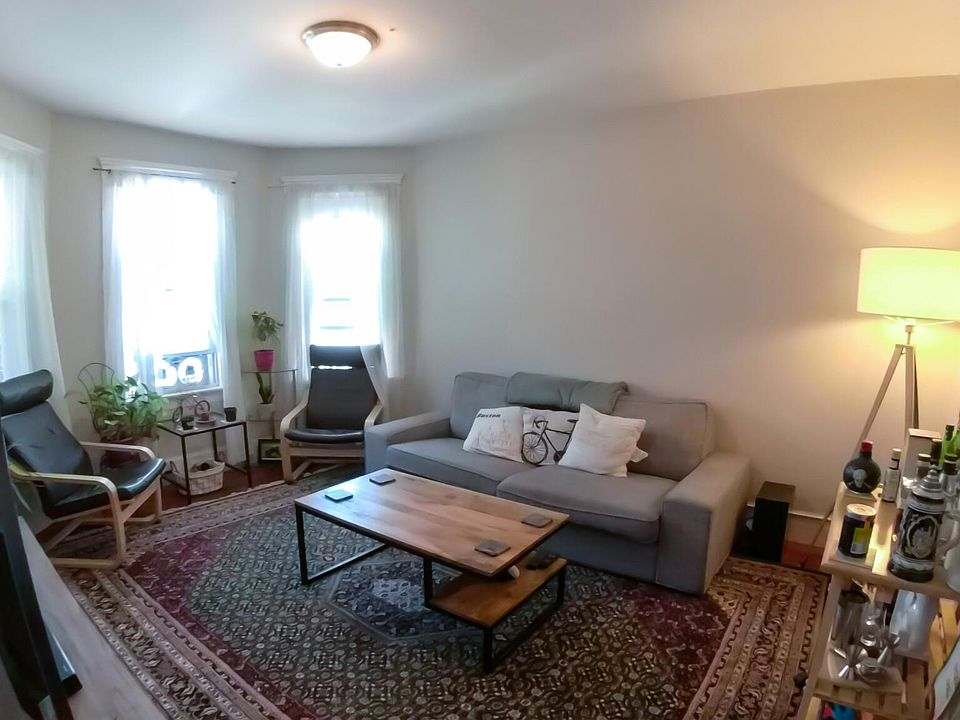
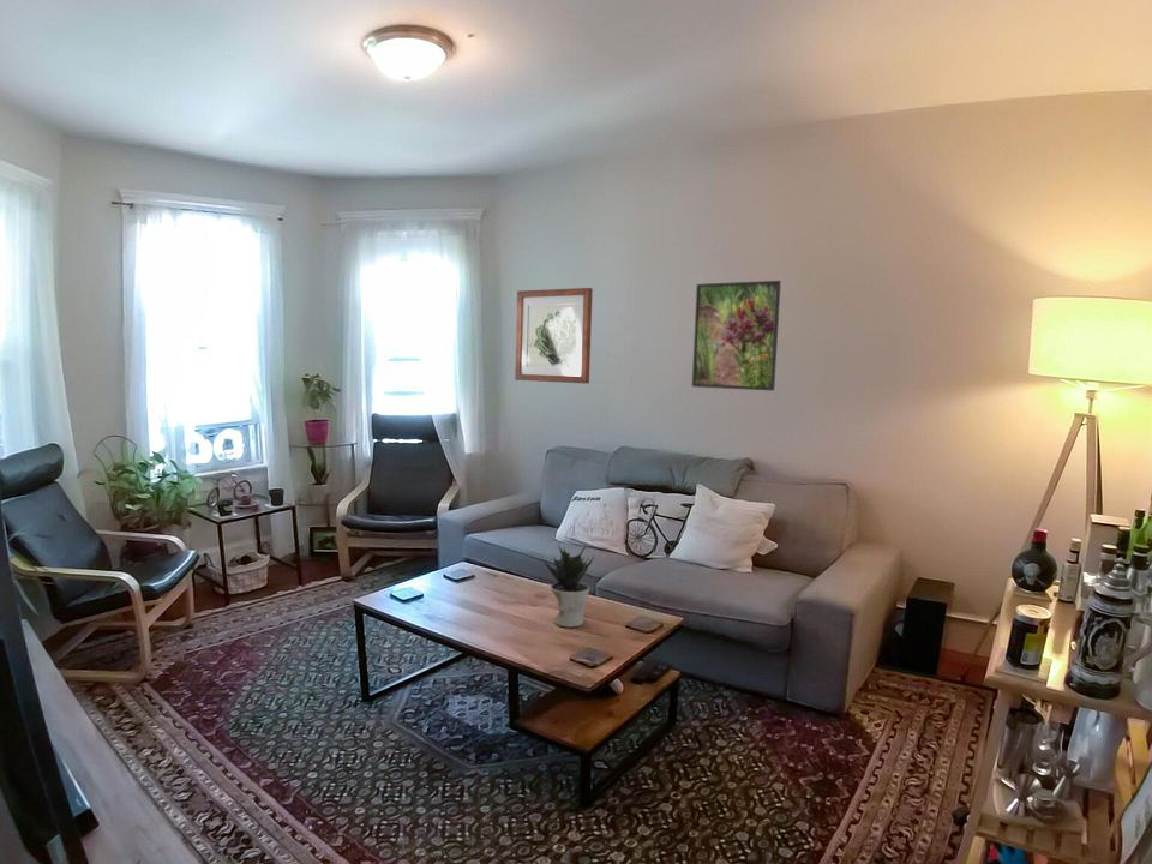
+ wall art [514,287,594,384]
+ potted plant [540,542,595,629]
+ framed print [691,280,782,391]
